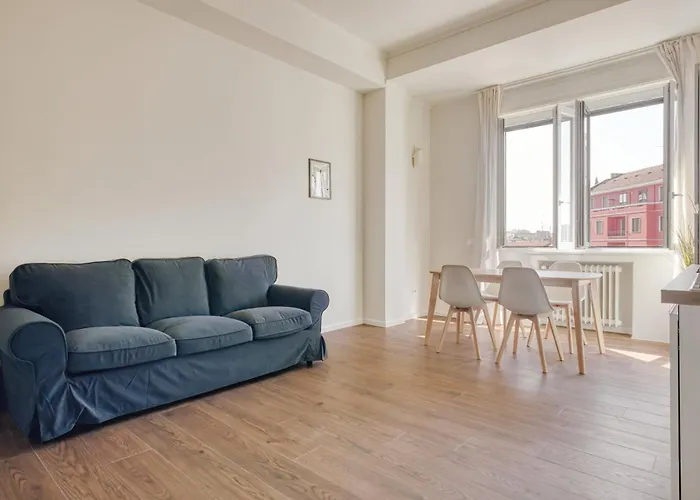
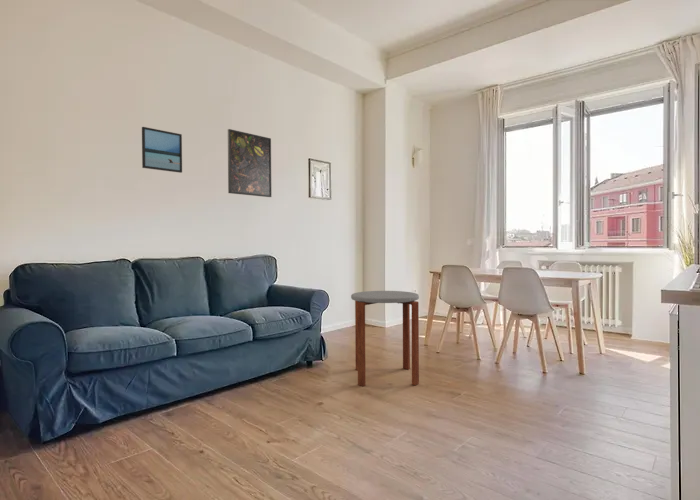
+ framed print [141,126,183,174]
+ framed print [227,128,273,198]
+ side table [350,290,420,387]
